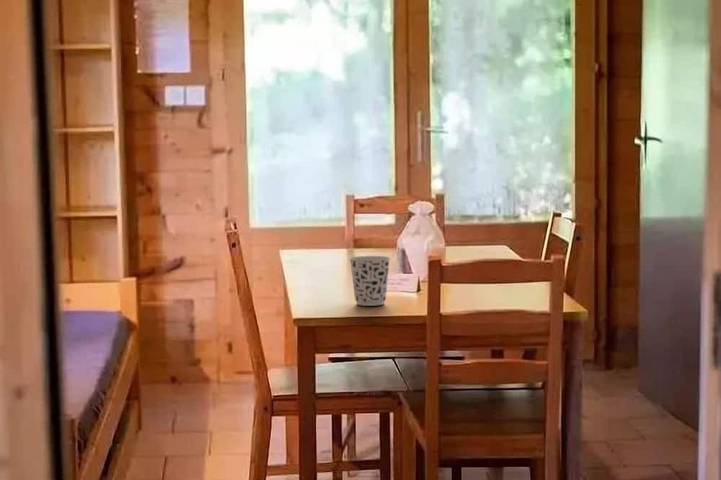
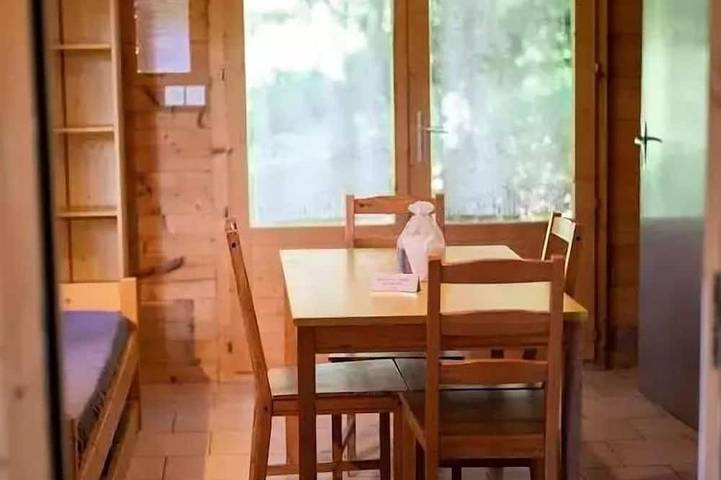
- cup [348,255,391,307]
